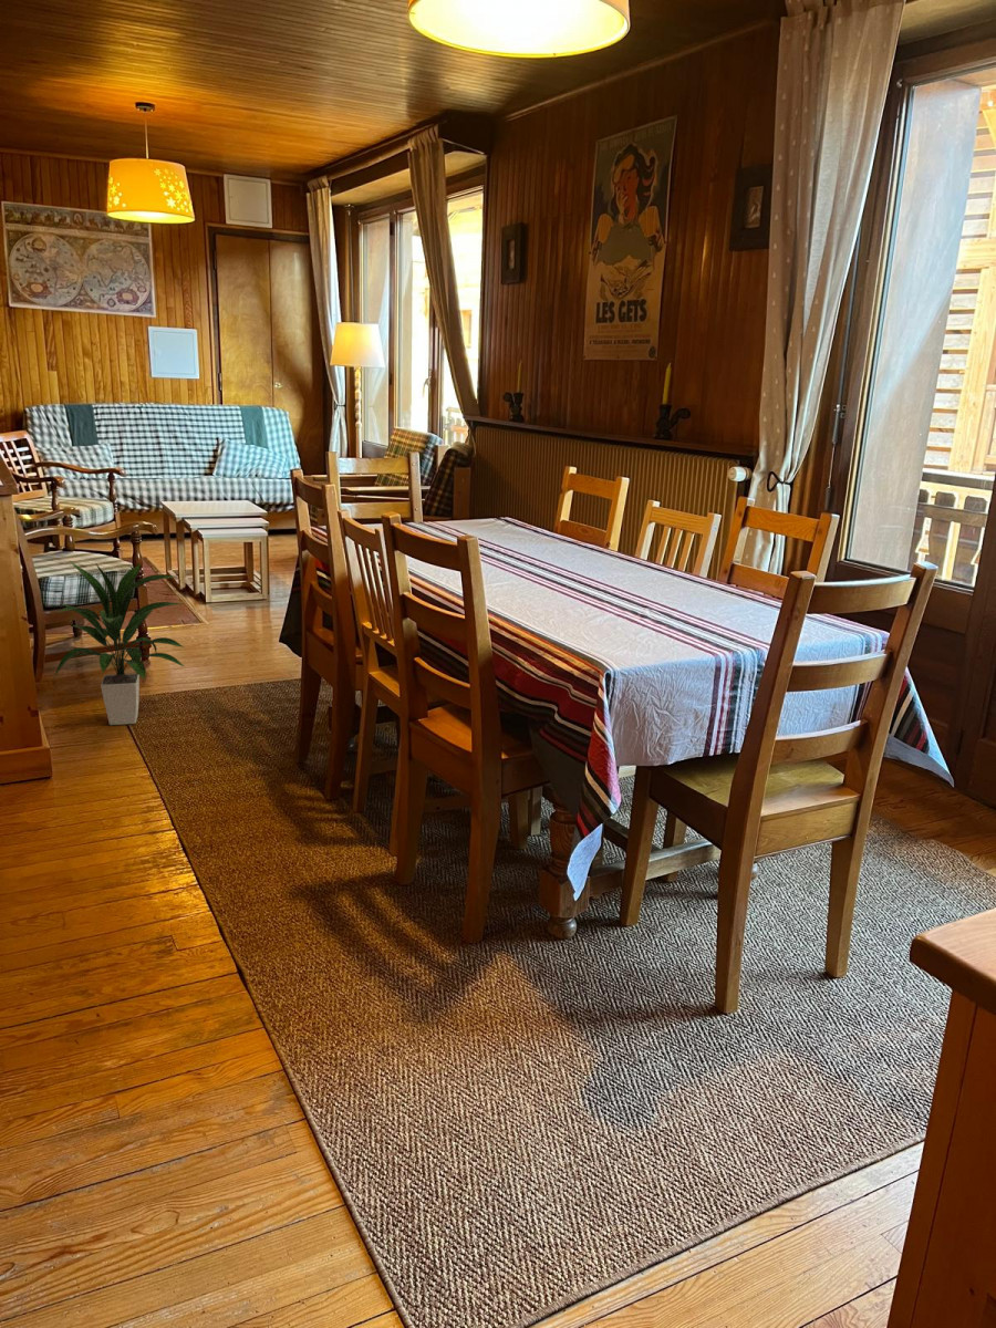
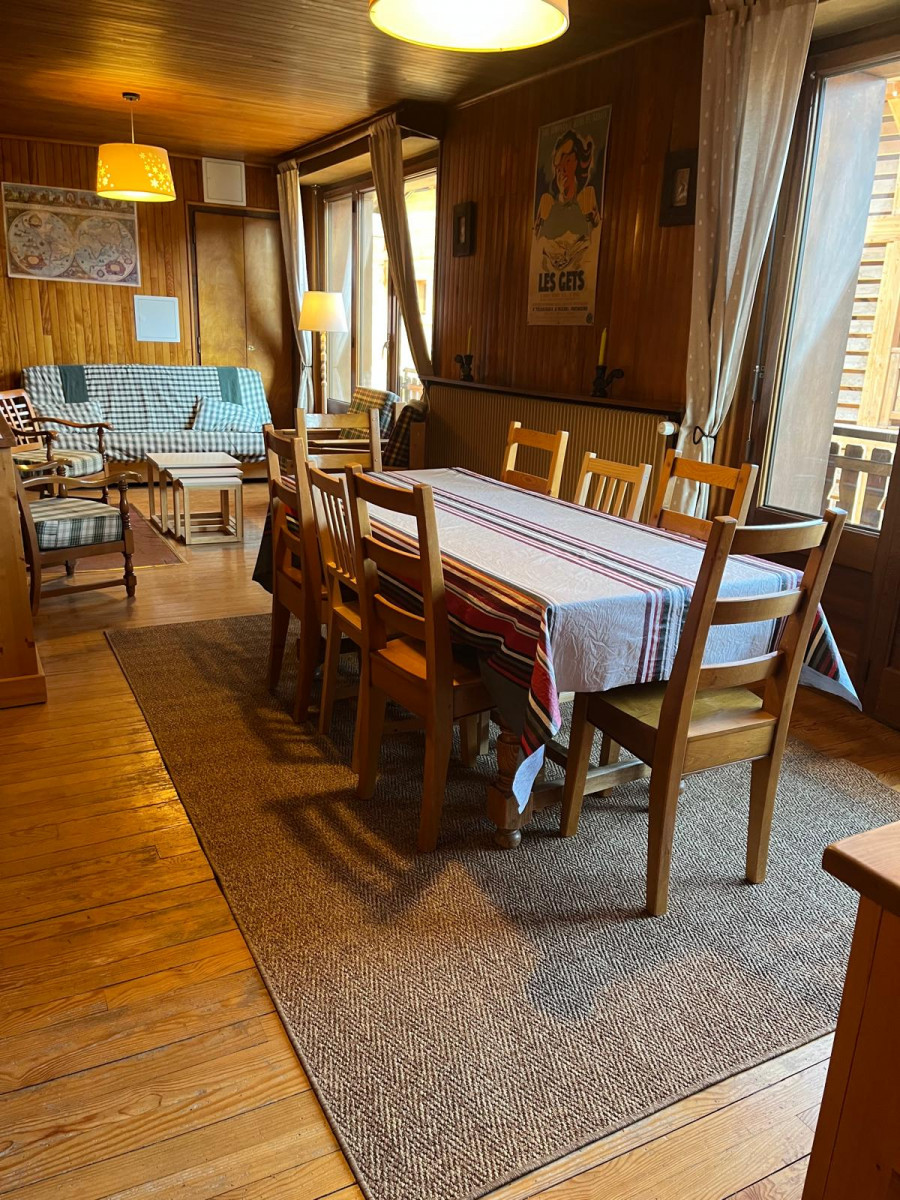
- indoor plant [52,559,185,726]
